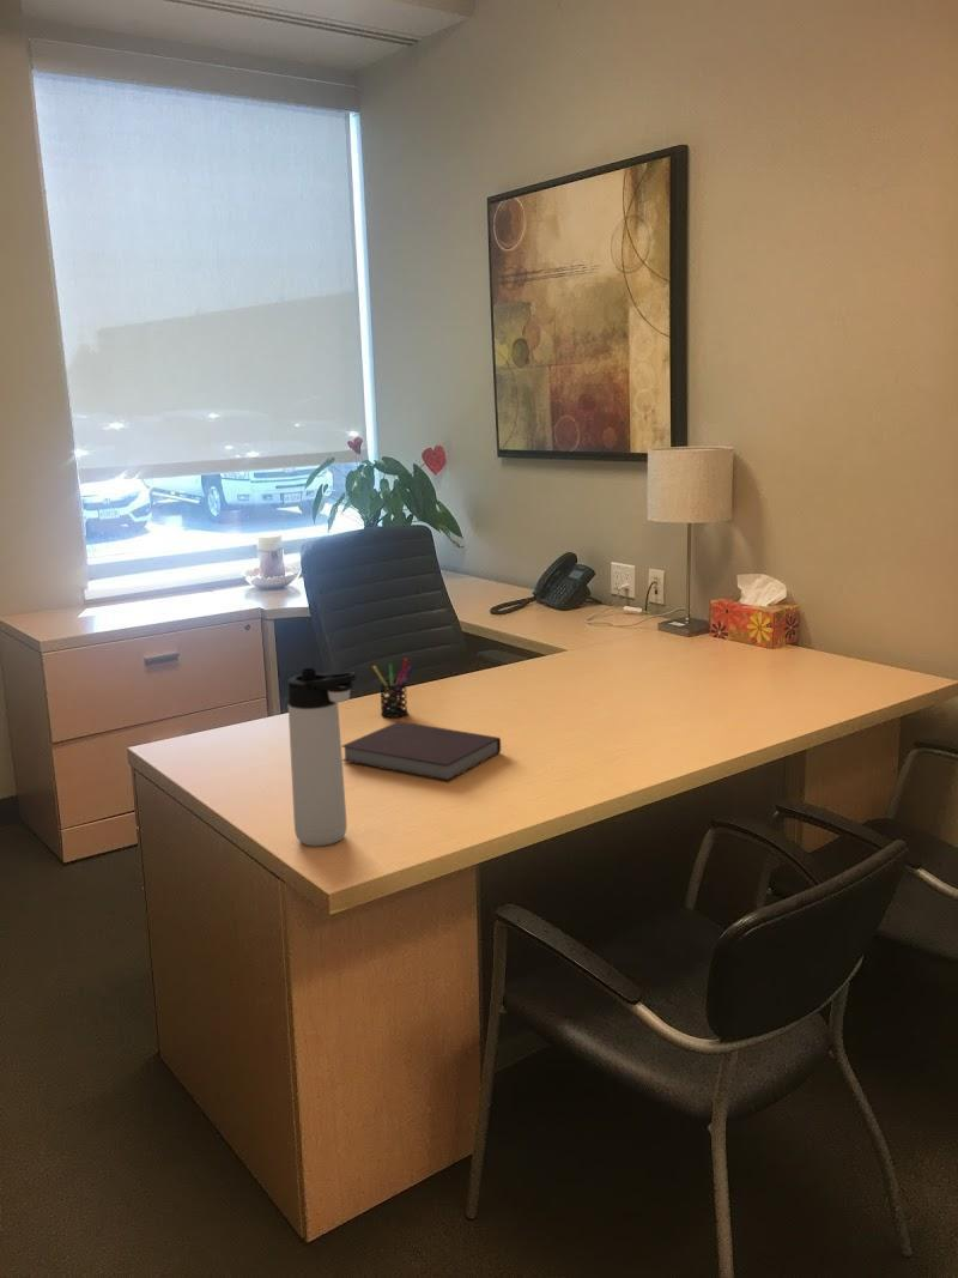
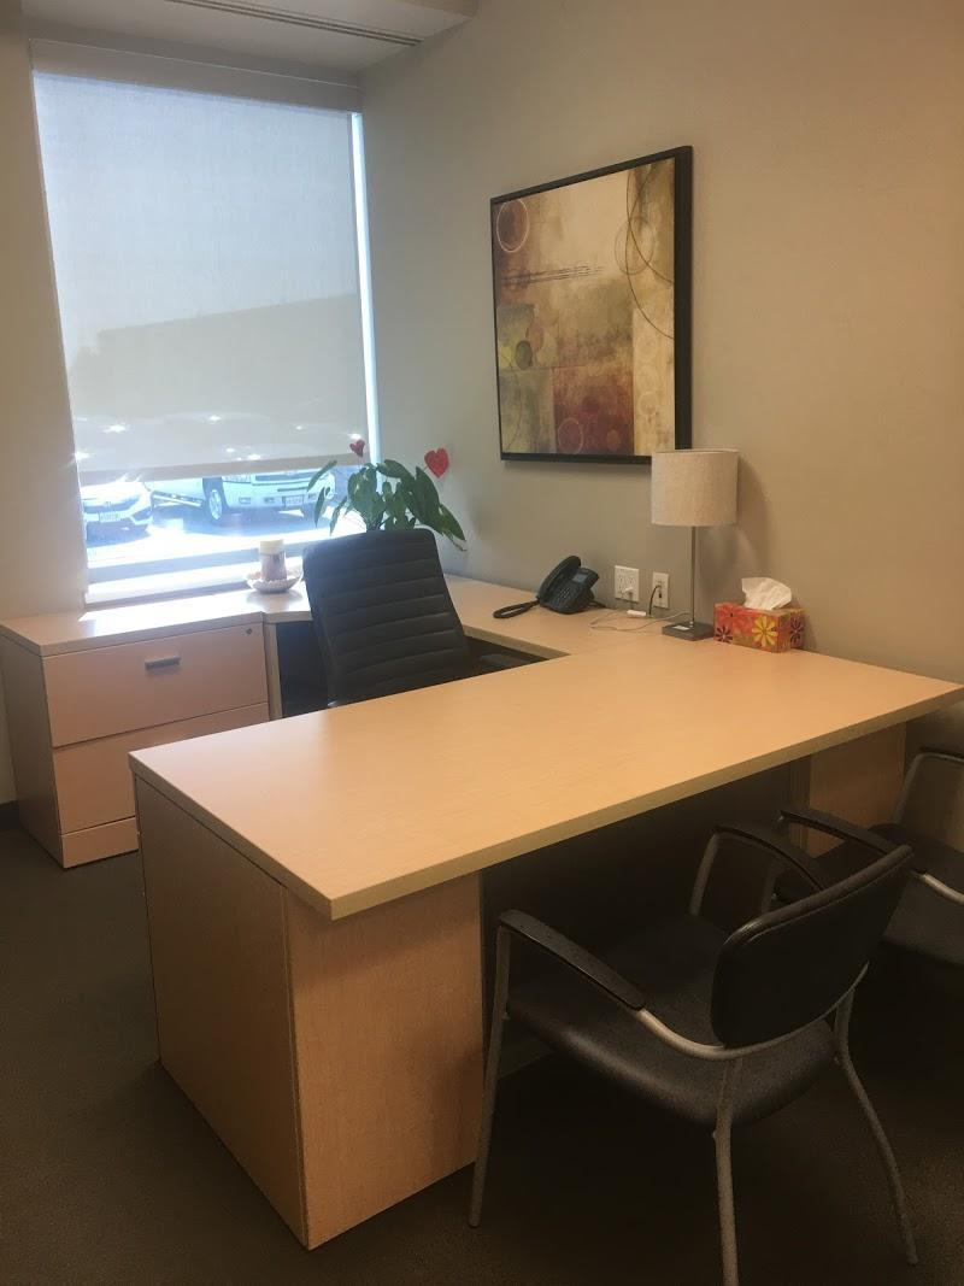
- thermos bottle [287,667,357,847]
- notebook [341,720,502,782]
- pen holder [371,658,414,719]
